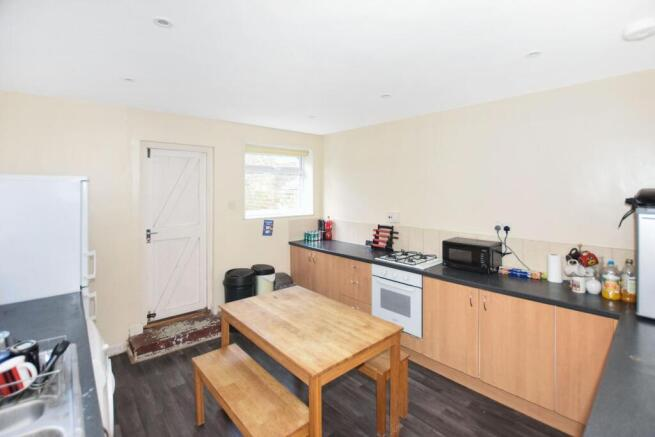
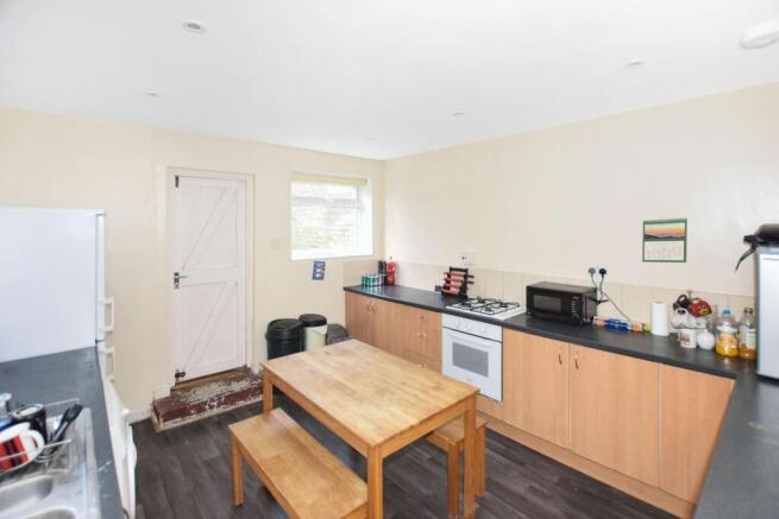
+ calendar [641,216,689,264]
